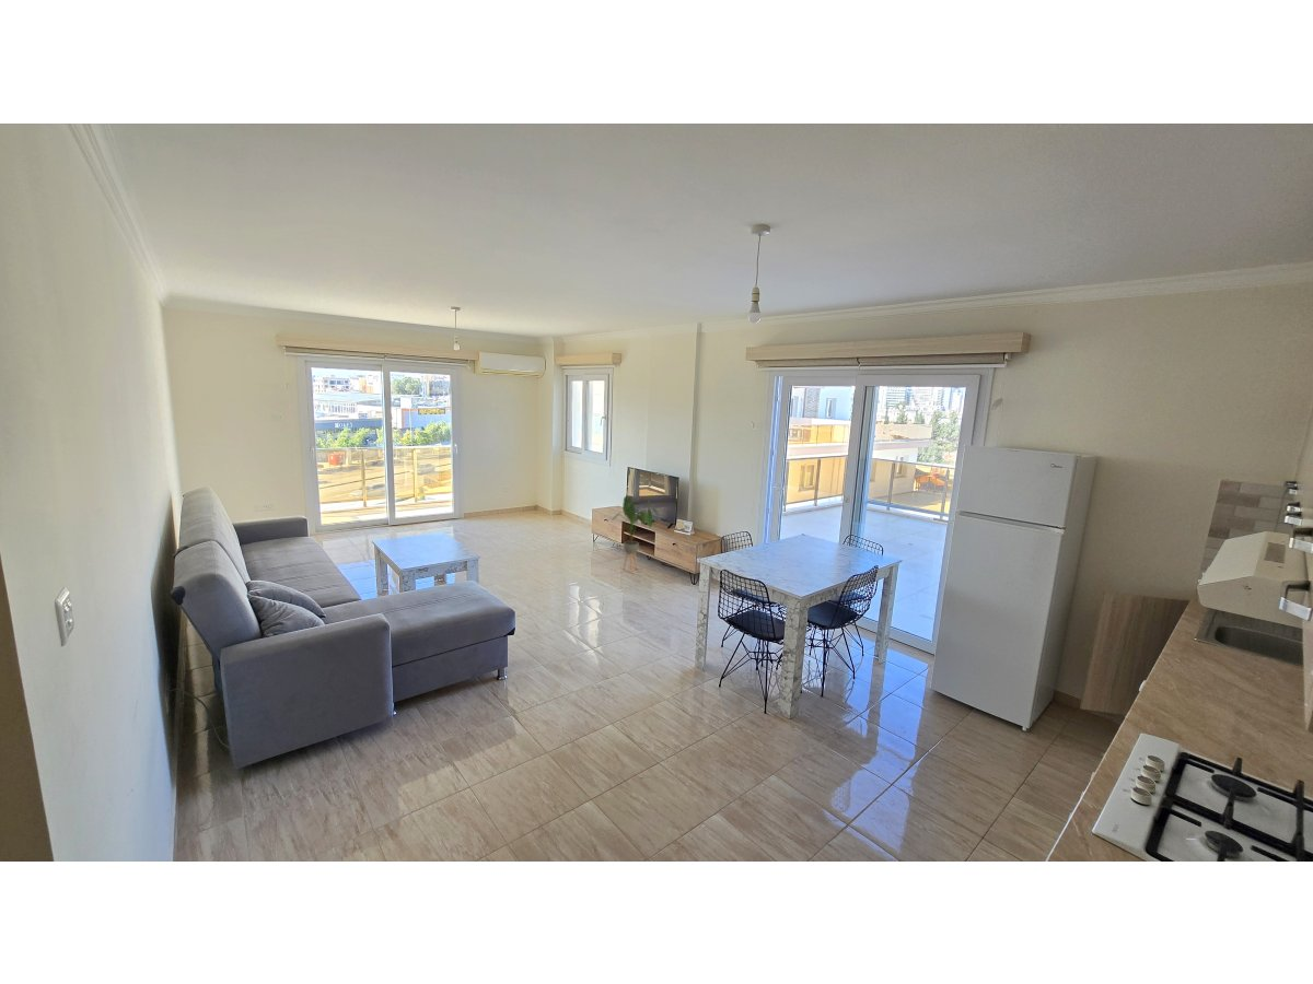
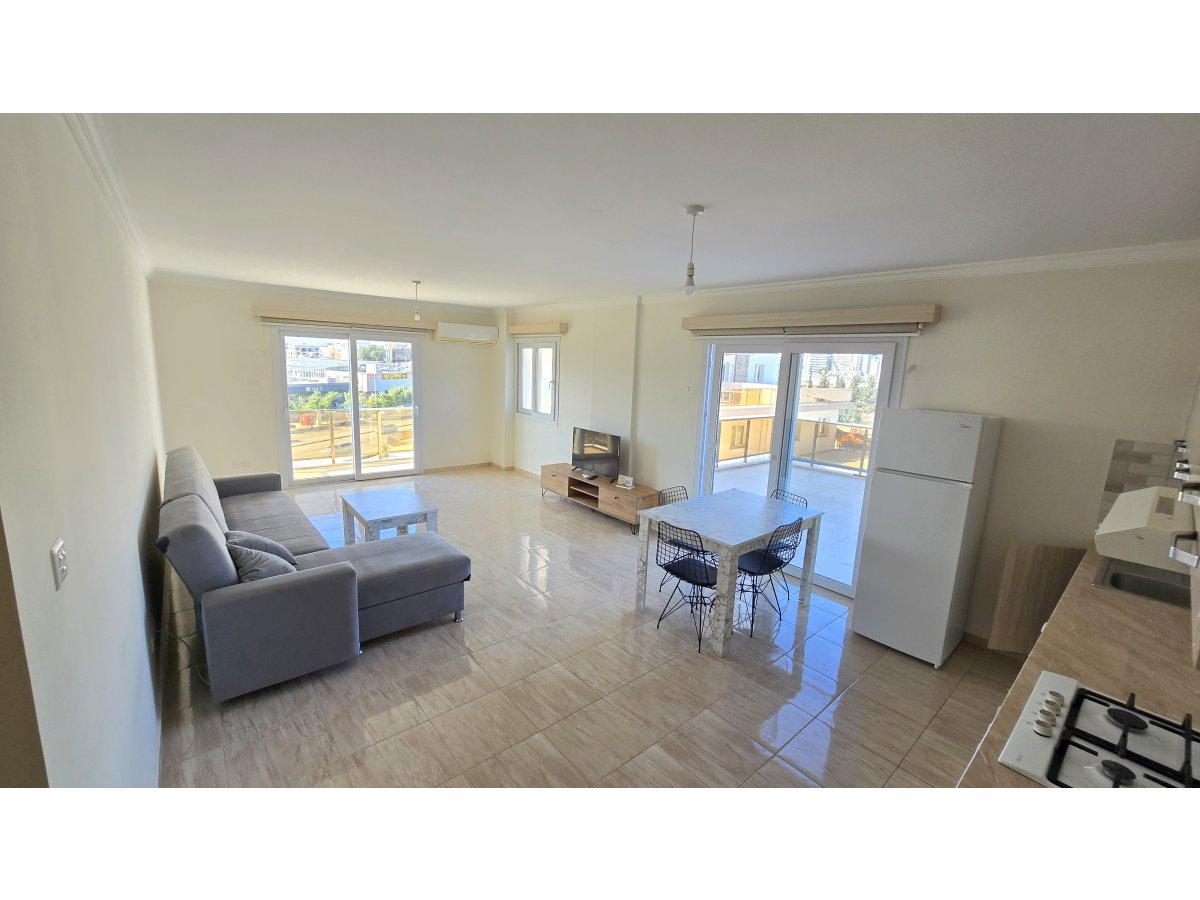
- house plant [611,495,660,574]
